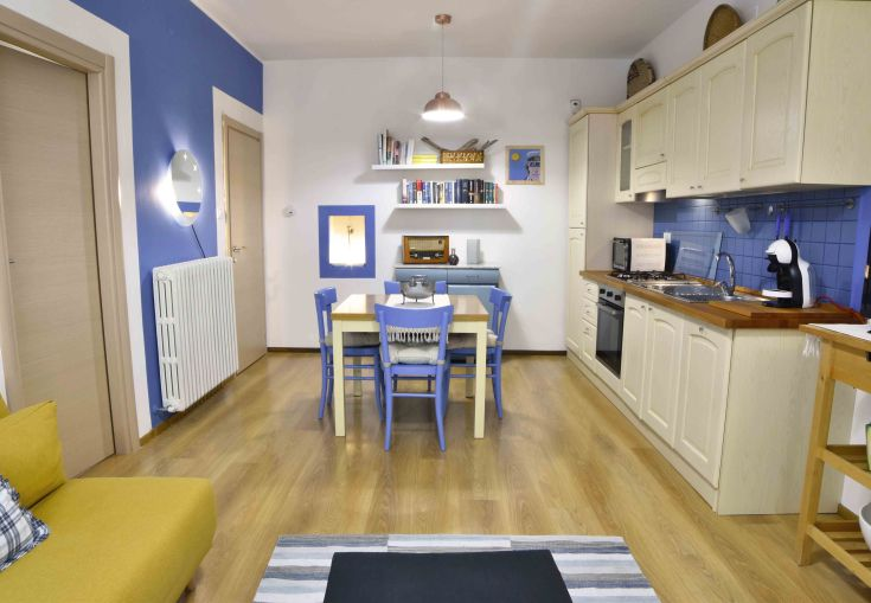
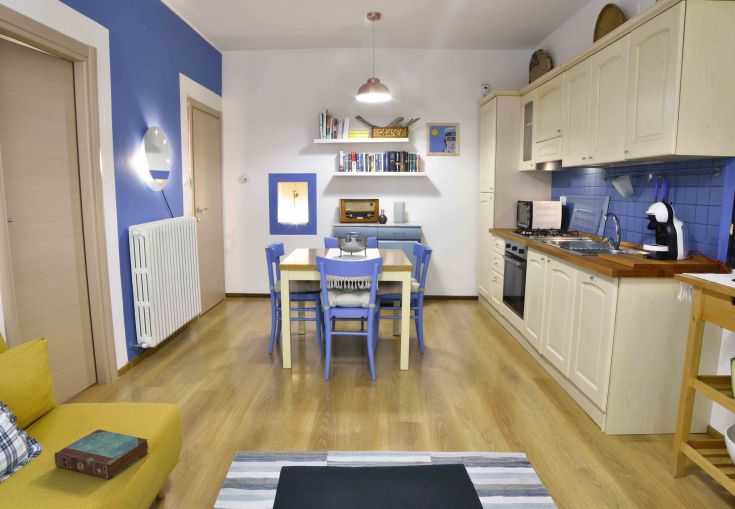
+ book [53,428,150,480]
